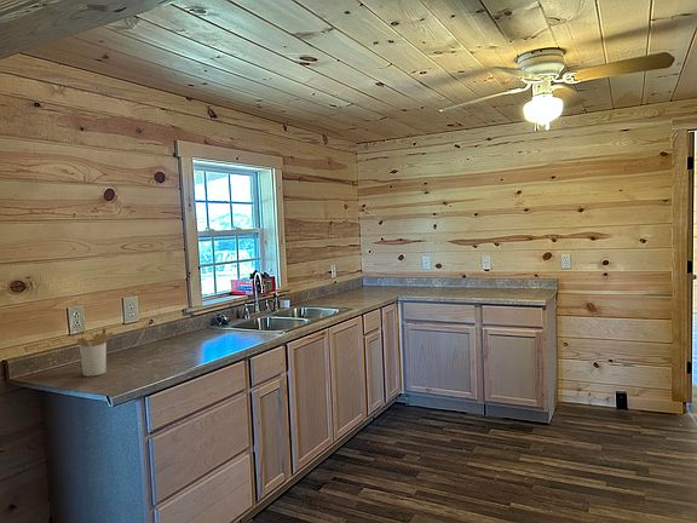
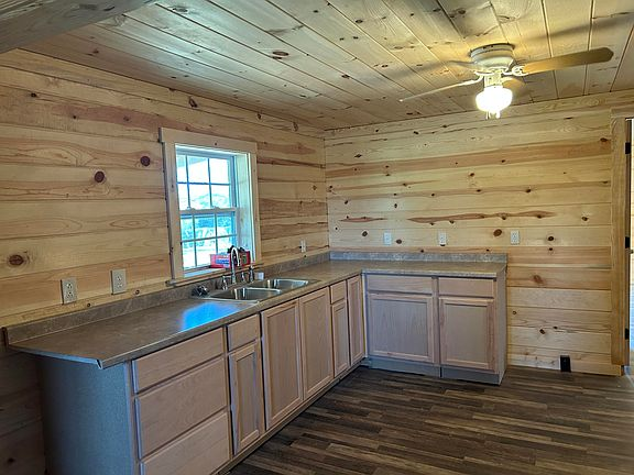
- utensil holder [75,327,114,378]
